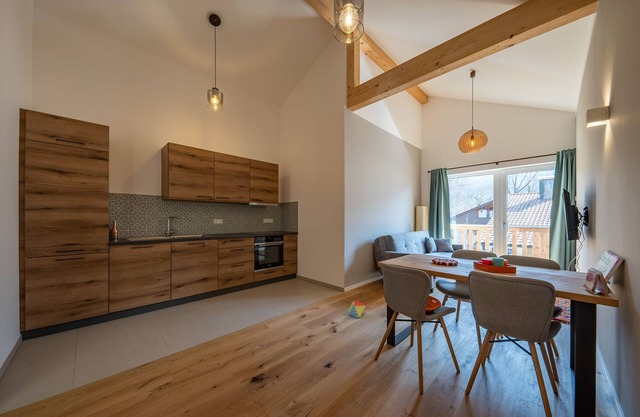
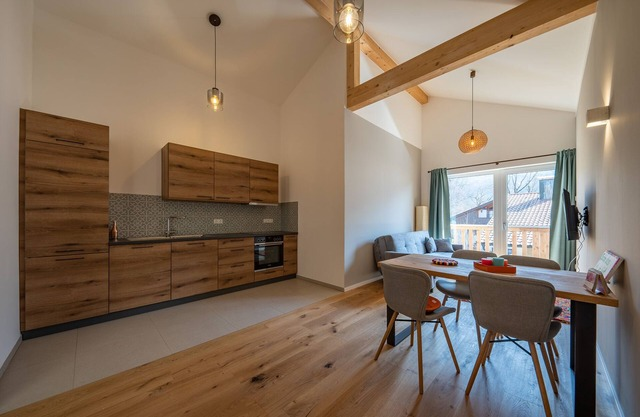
- stacking toy [347,300,366,319]
